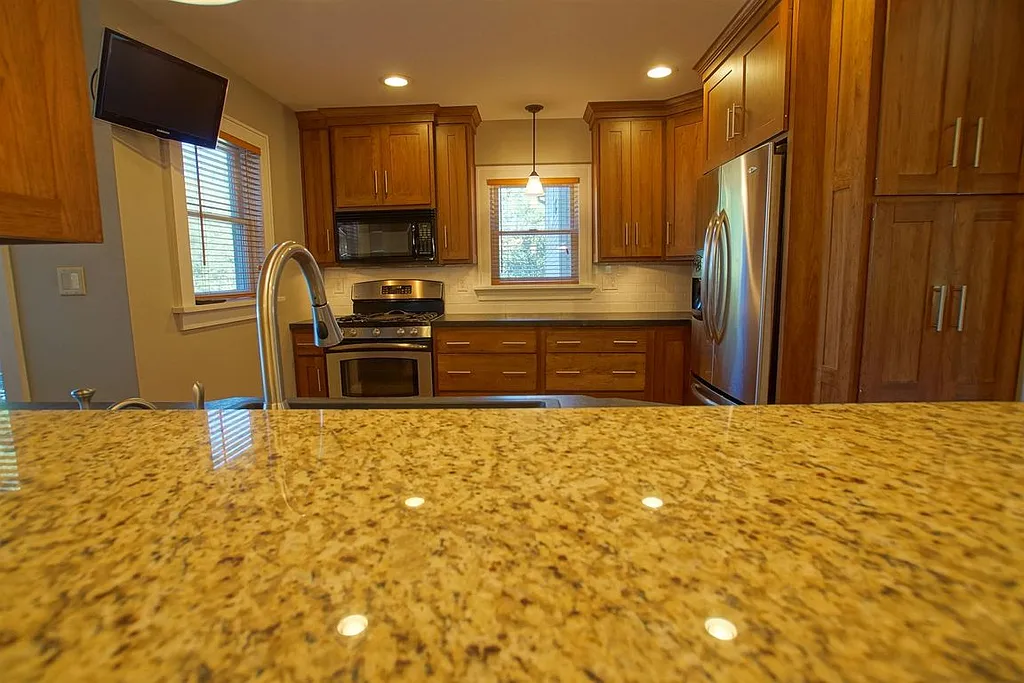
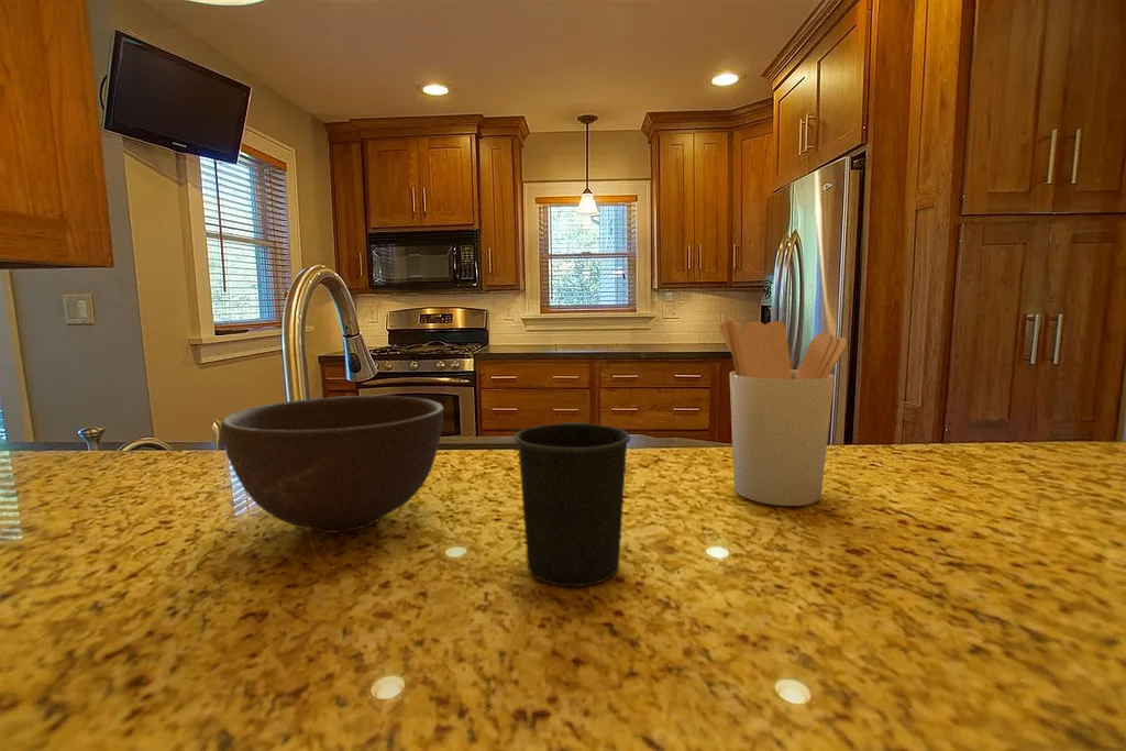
+ bowl [220,395,445,534]
+ utensil holder [718,313,848,507]
+ mug [514,421,632,587]
